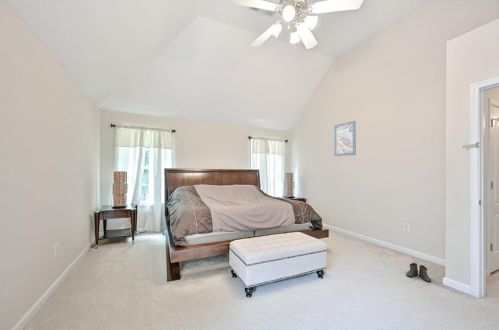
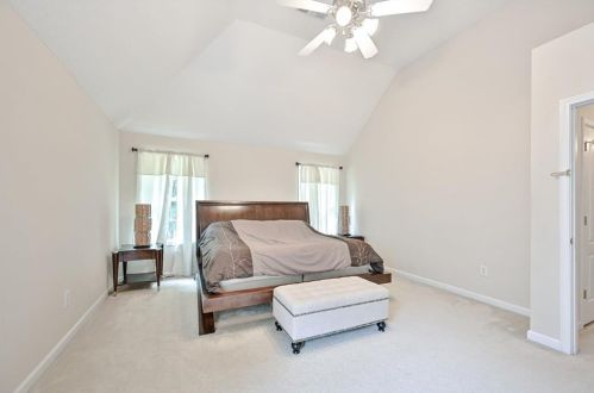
- wall art [333,120,357,157]
- boots [405,262,432,283]
